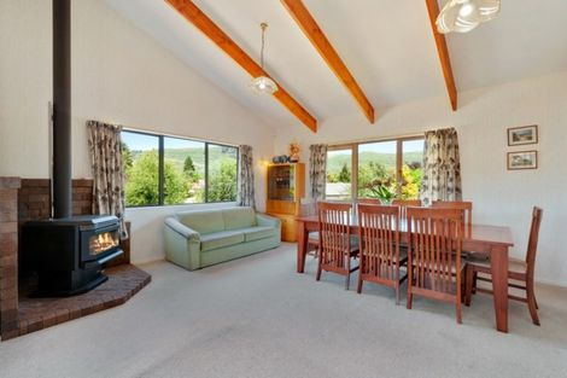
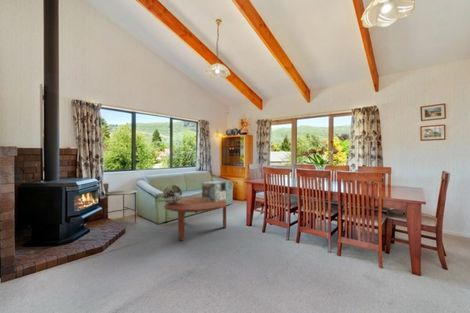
+ coffee table [163,196,228,241]
+ decorative cube [201,180,227,202]
+ side table [104,189,138,223]
+ decorative globe [162,184,183,204]
